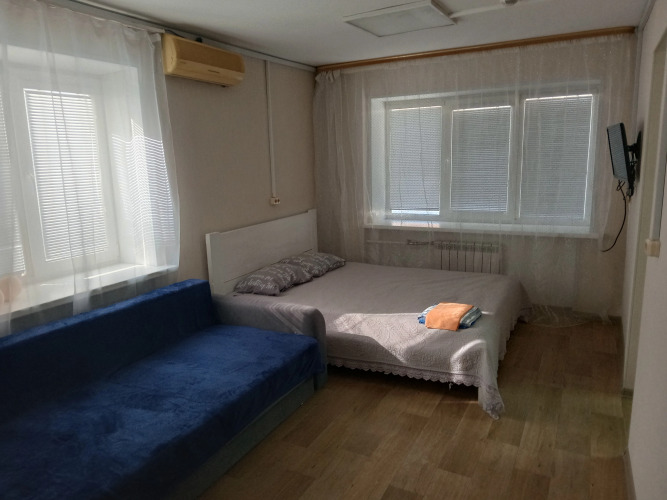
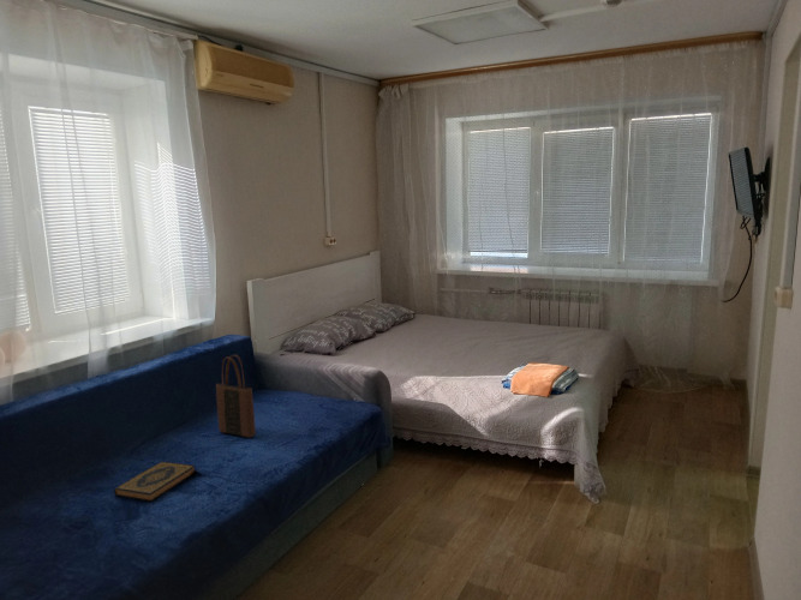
+ hardback book [113,461,197,503]
+ tote bag [215,354,257,439]
